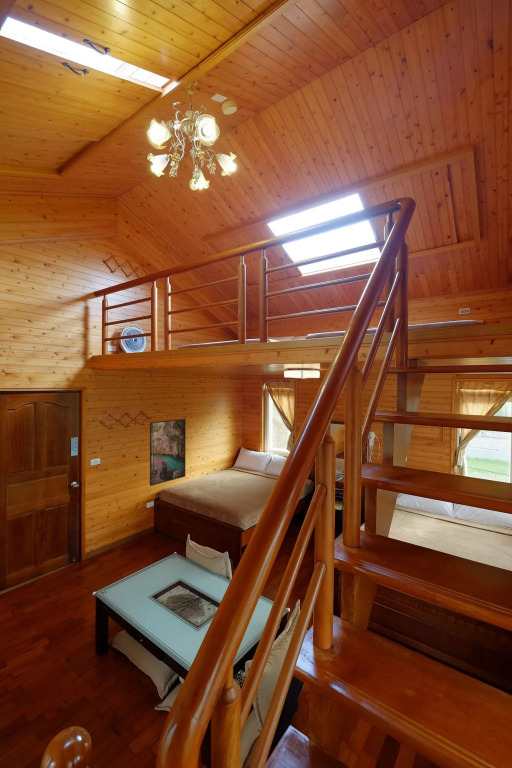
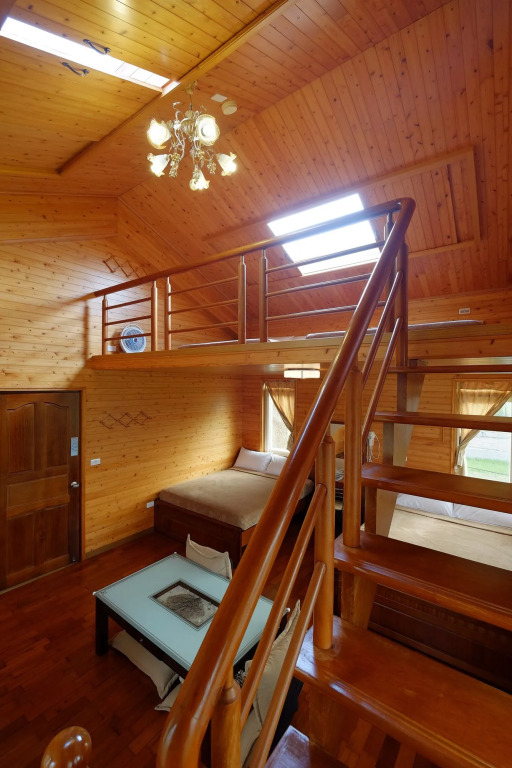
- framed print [149,418,187,487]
